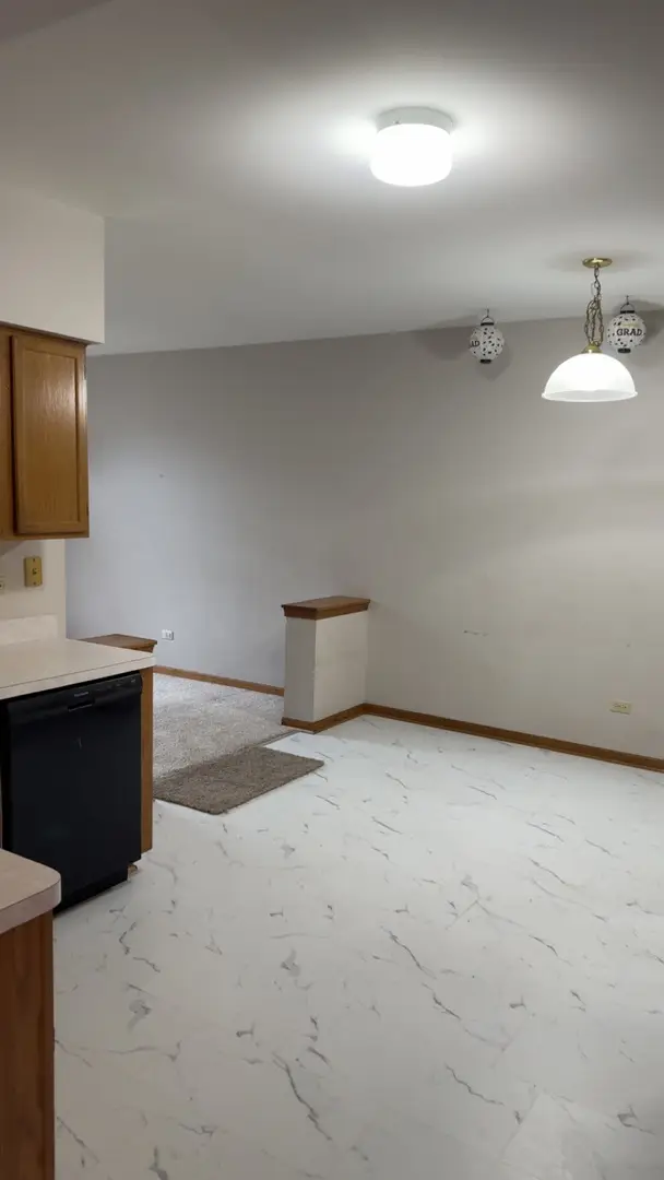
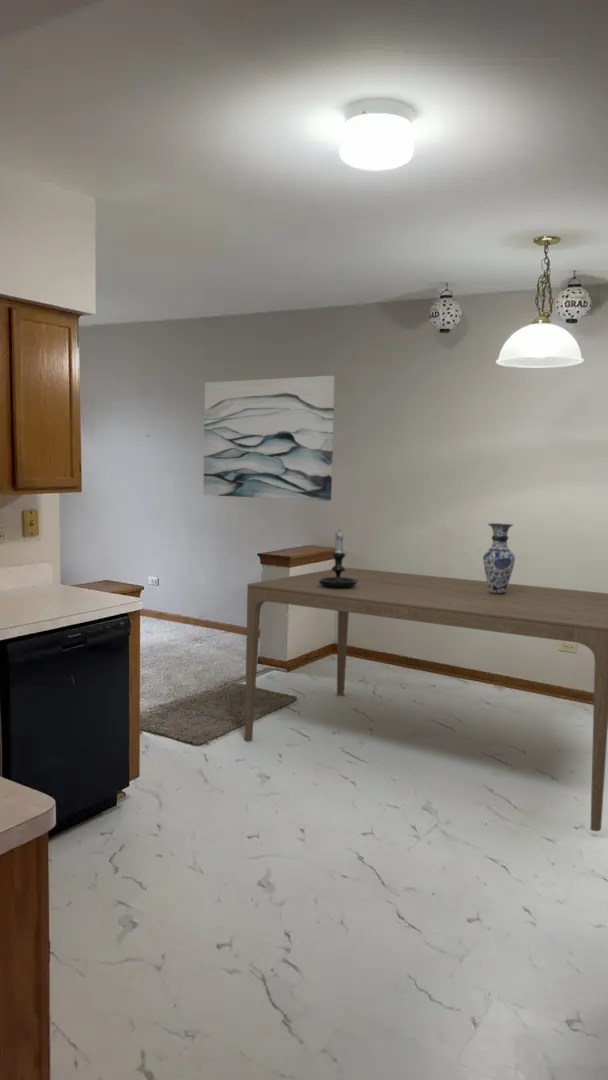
+ candle holder [319,528,359,589]
+ dining table [244,566,608,832]
+ vase [482,522,516,595]
+ wall art [202,375,336,502]
